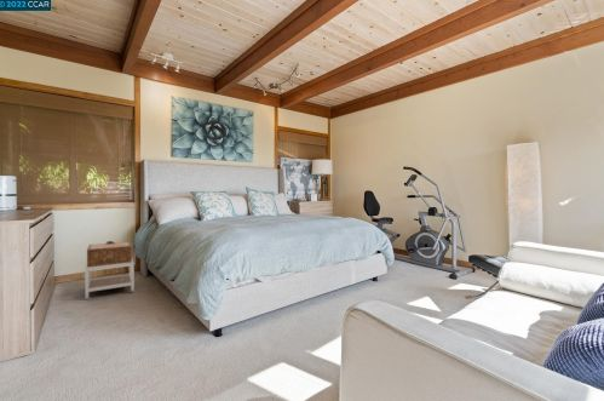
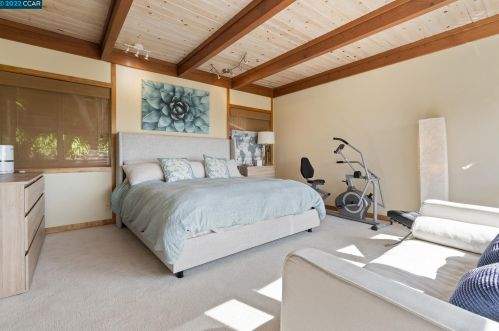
- nightstand [84,240,136,300]
